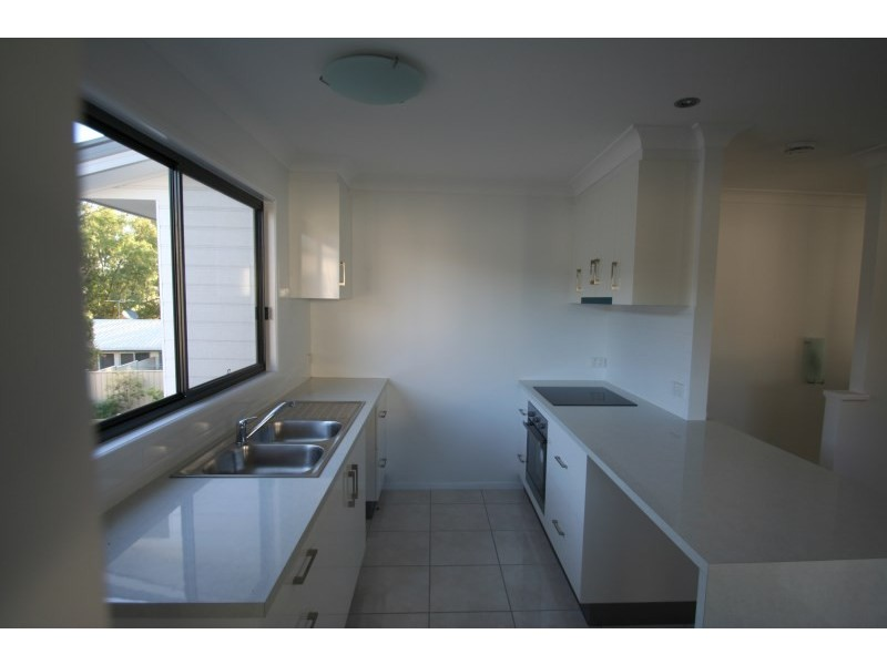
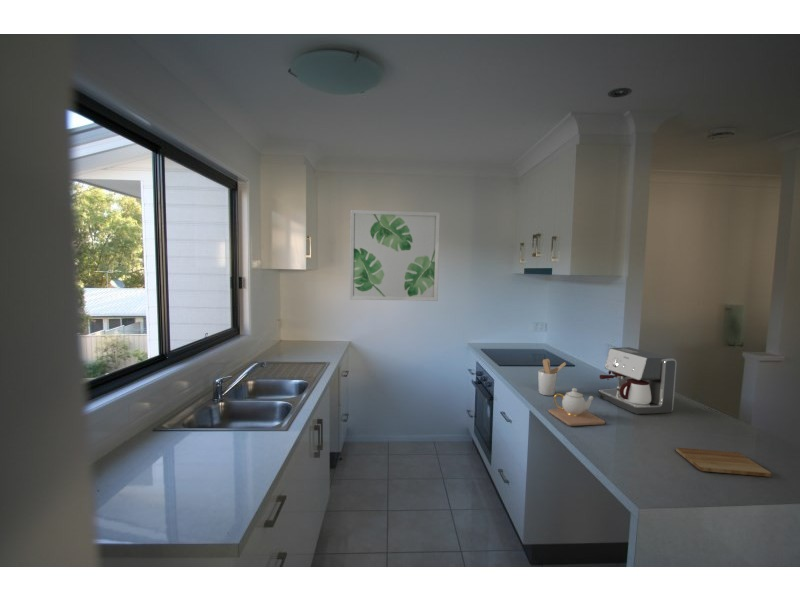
+ coffee maker [598,346,677,415]
+ teapot [547,387,606,427]
+ wall art [349,209,441,302]
+ cutting board [675,447,772,478]
+ utensil holder [537,358,567,397]
